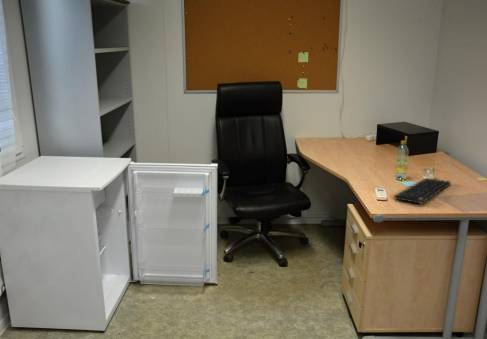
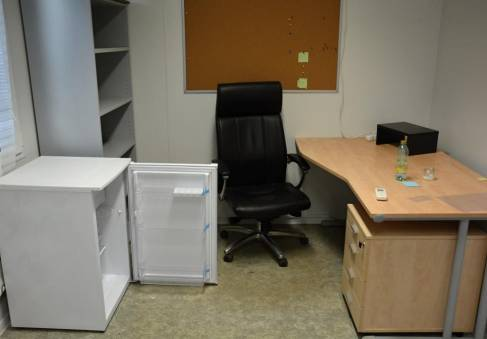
- keyboard [393,177,452,205]
